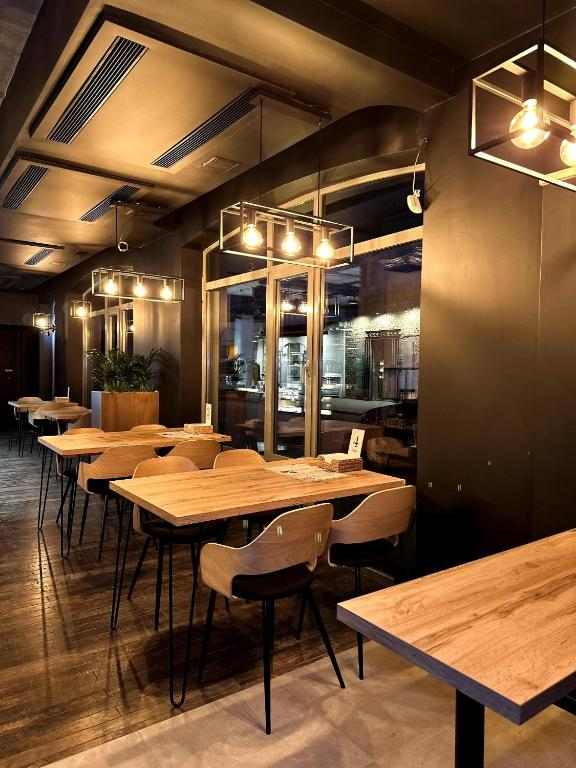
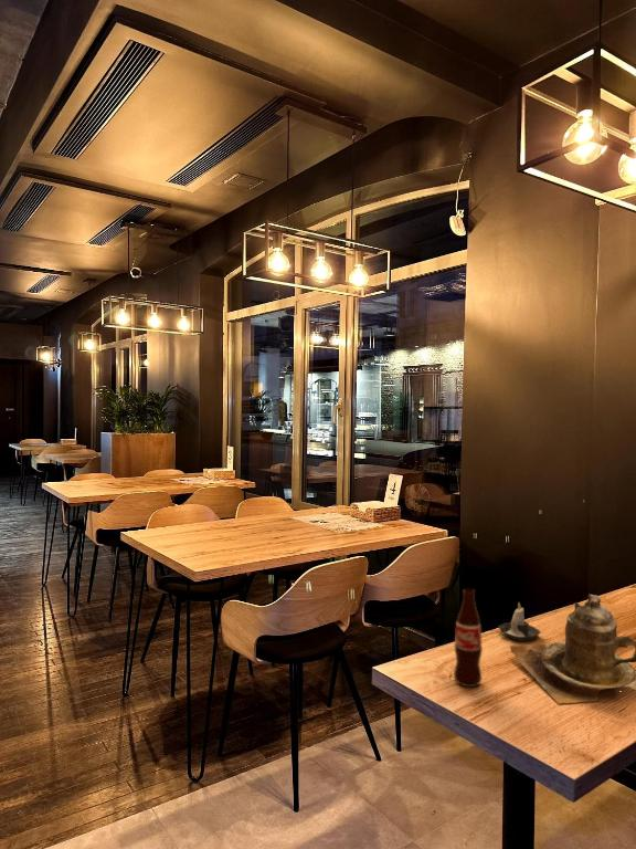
+ teapot [509,594,636,705]
+ candle [497,601,542,642]
+ bottle [453,587,484,688]
